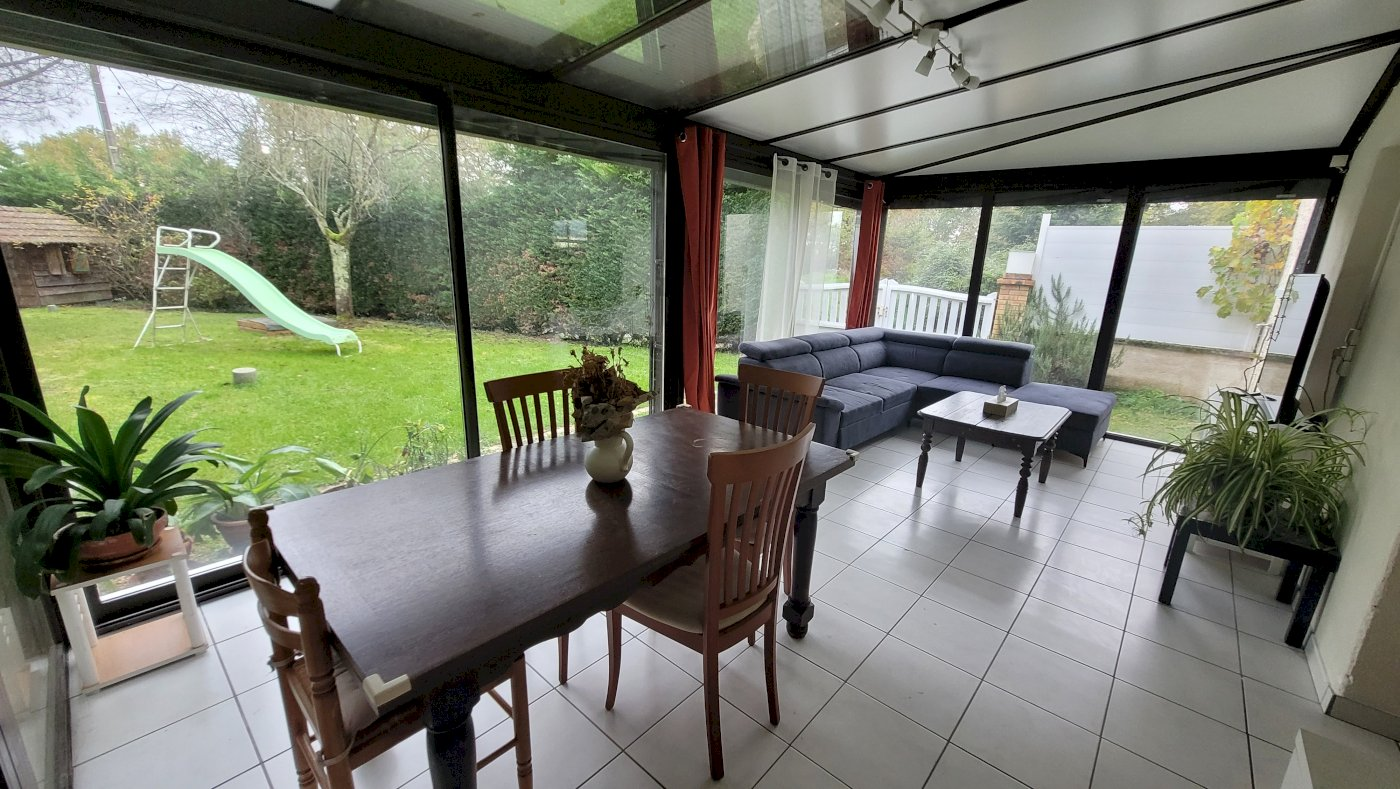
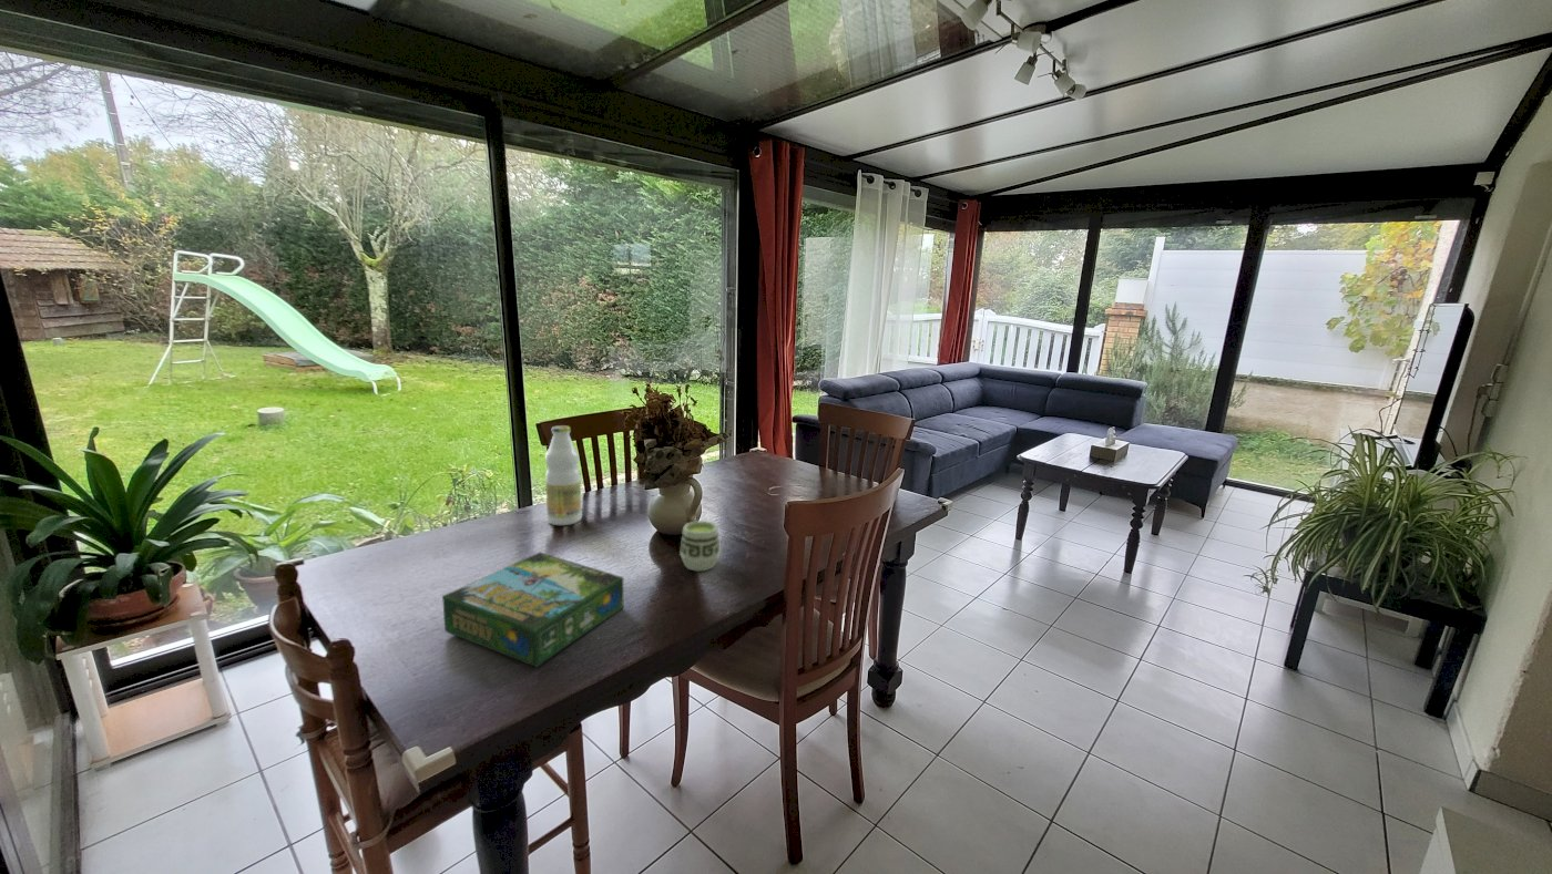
+ board game [441,552,625,669]
+ cup [678,520,722,572]
+ bottle [544,424,582,526]
